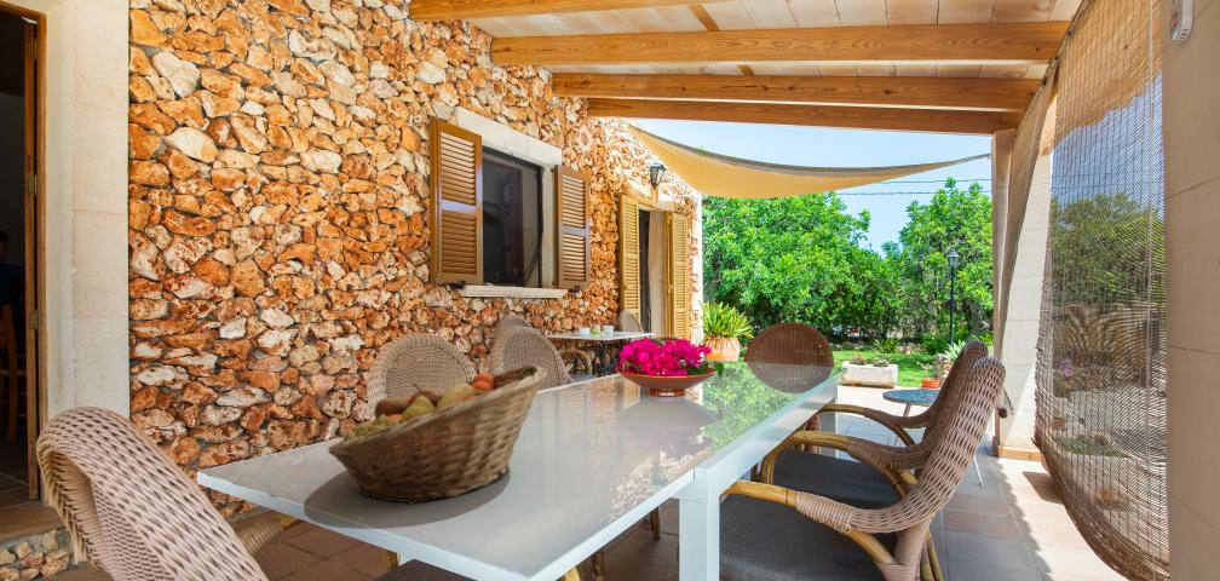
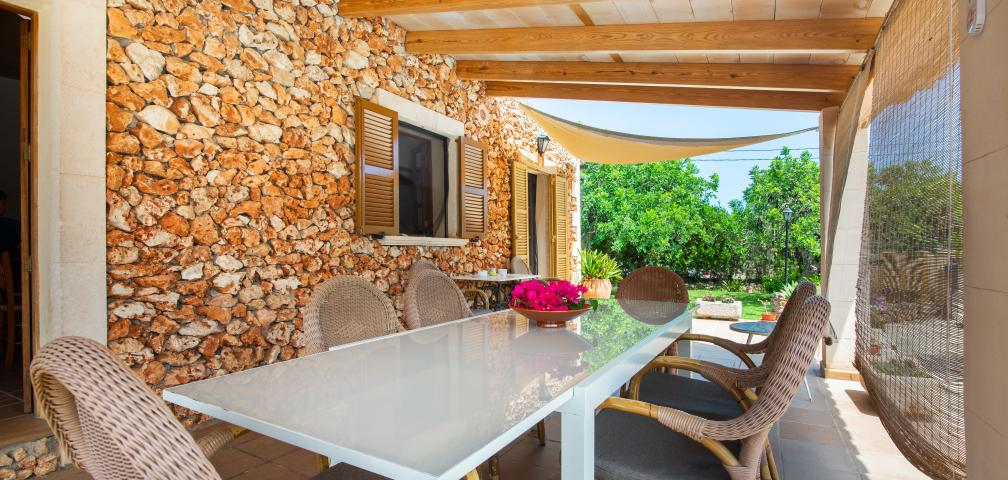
- fruit basket [327,363,548,506]
